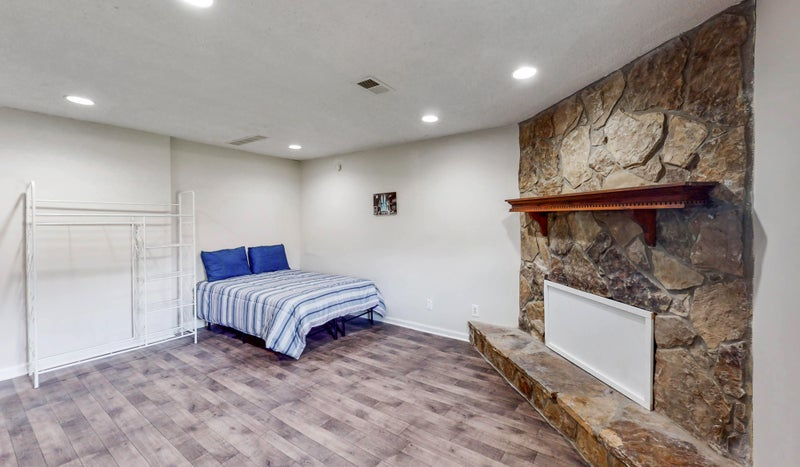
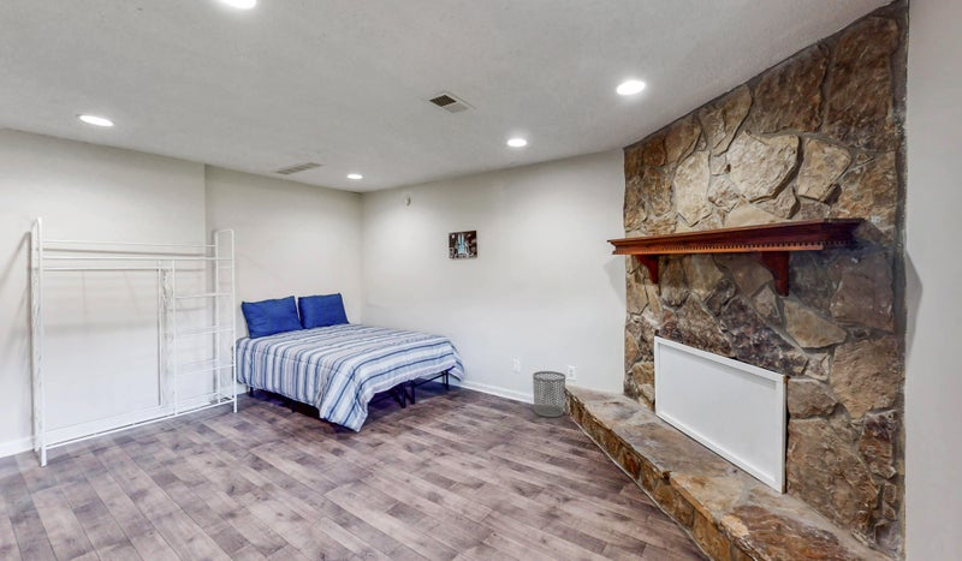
+ waste bin [532,370,566,418]
